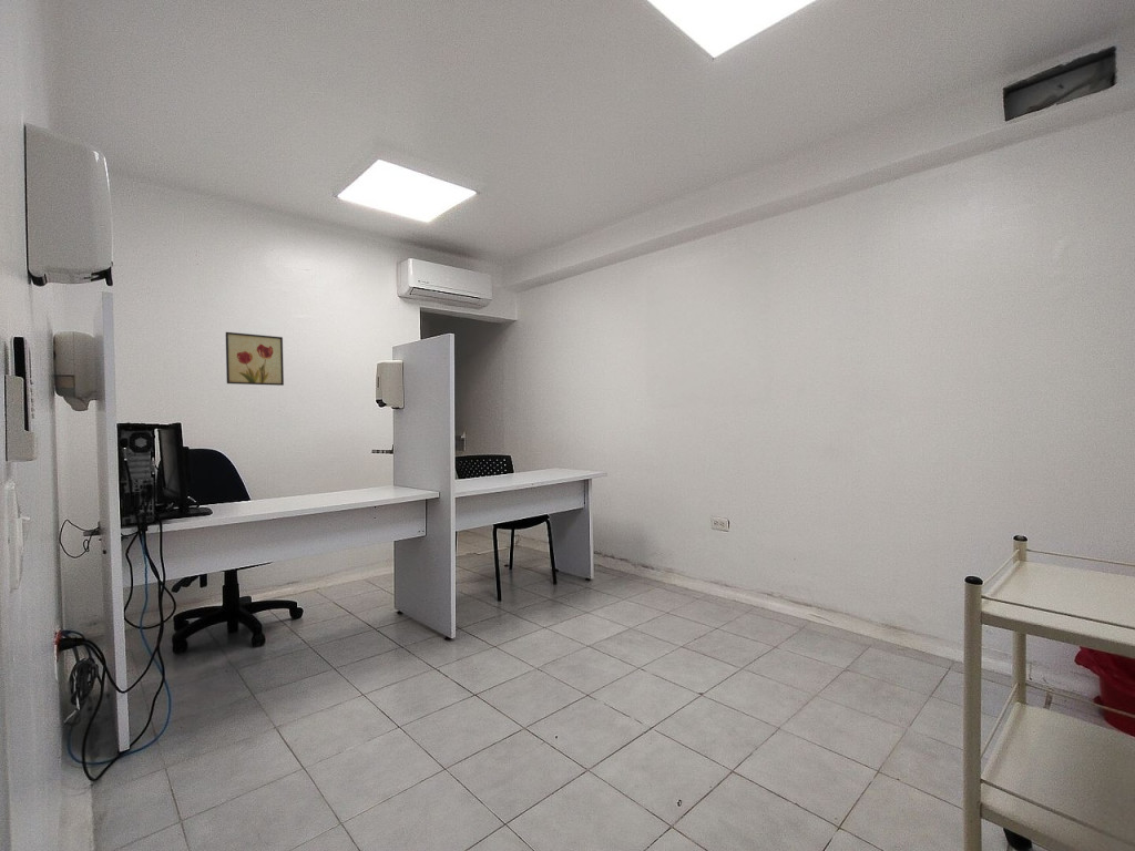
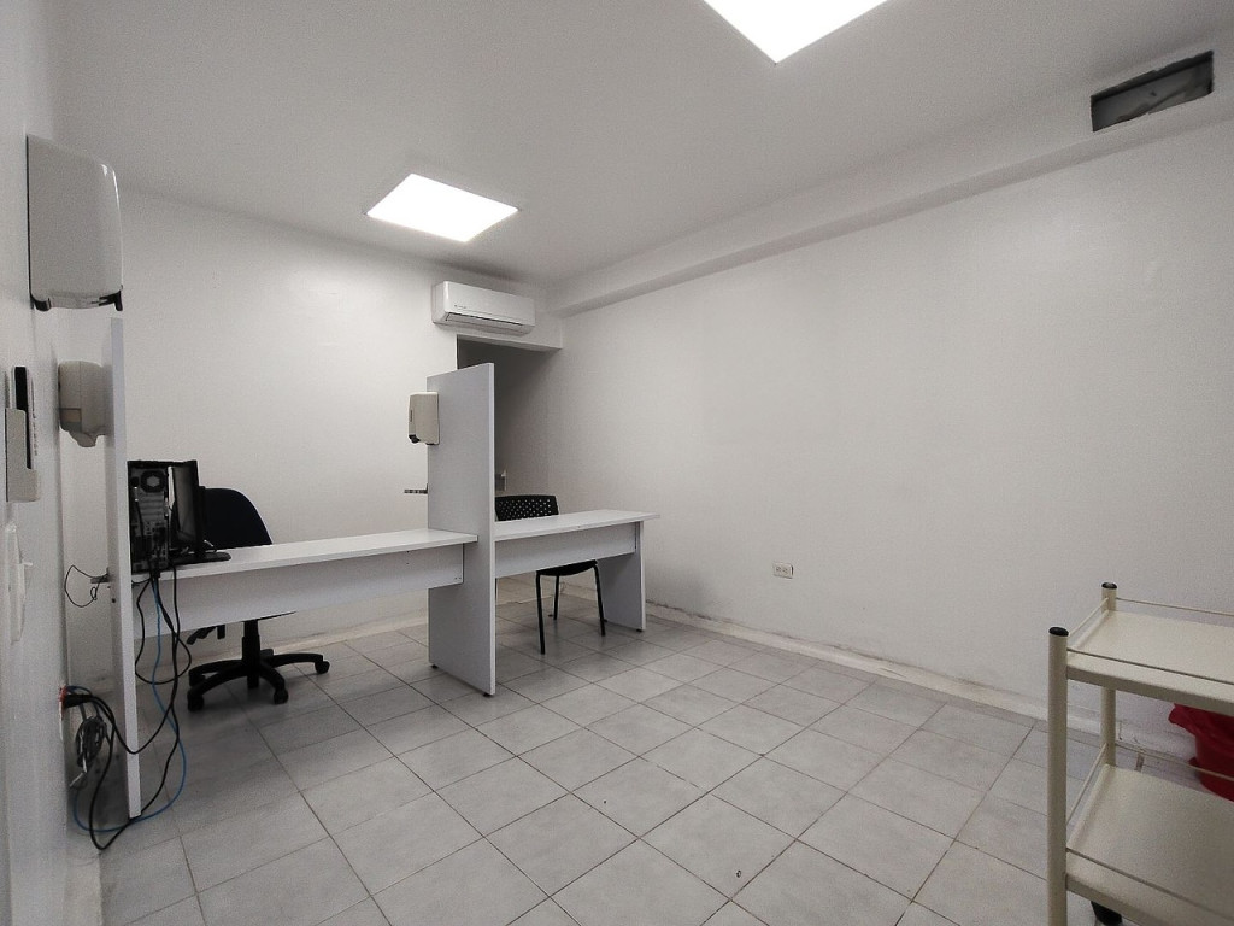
- wall art [225,331,285,387]
